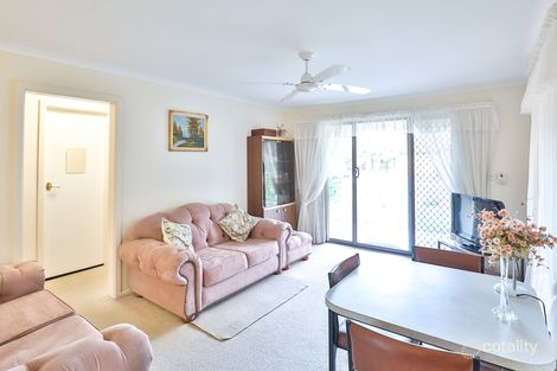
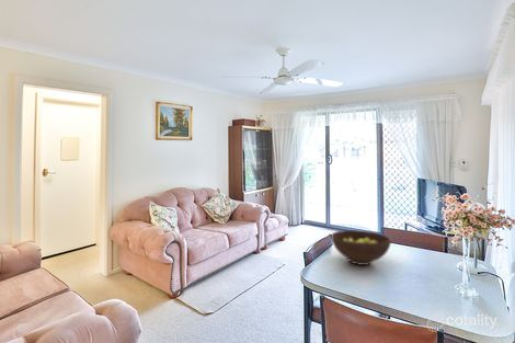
+ fruit bowl [330,229,392,266]
